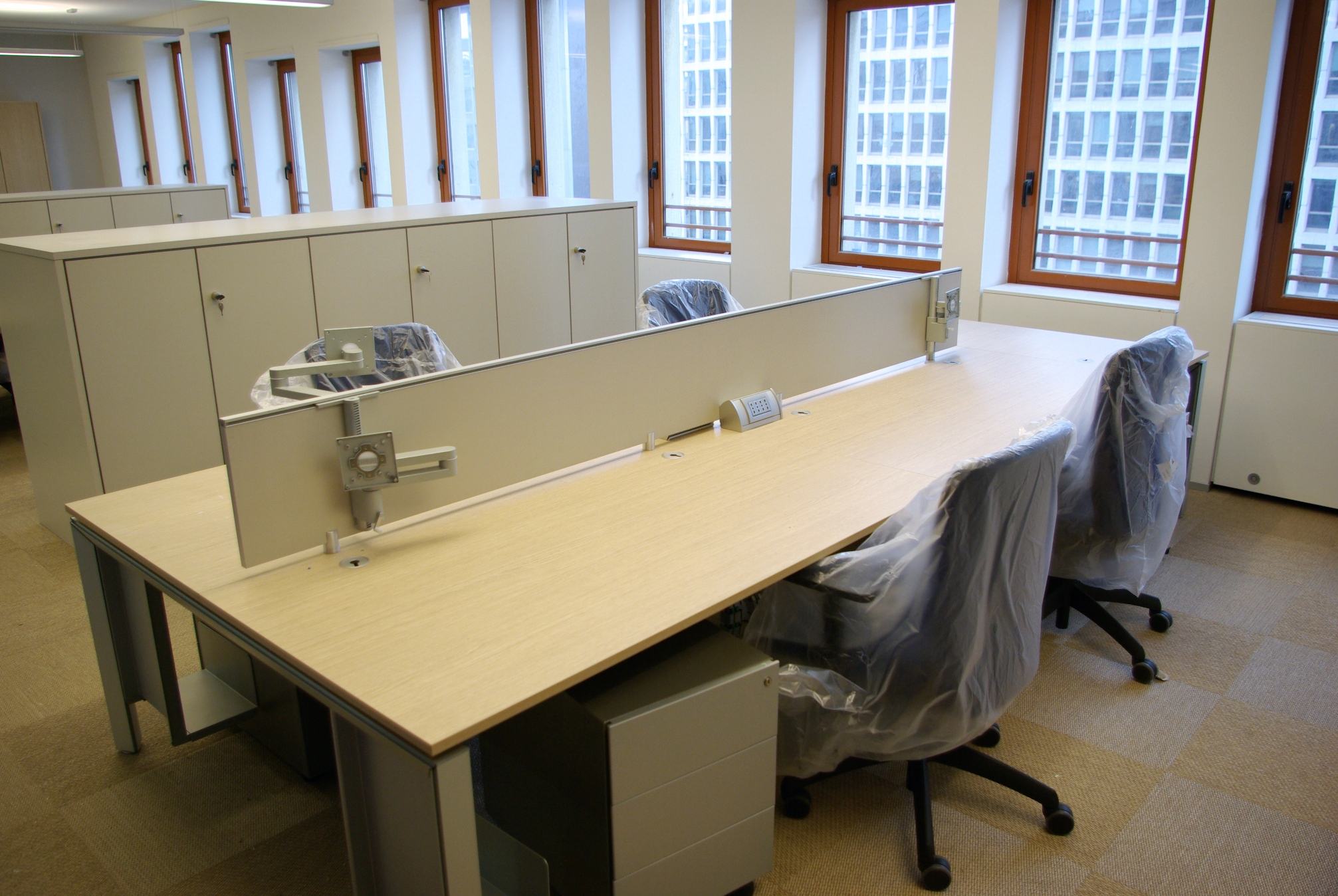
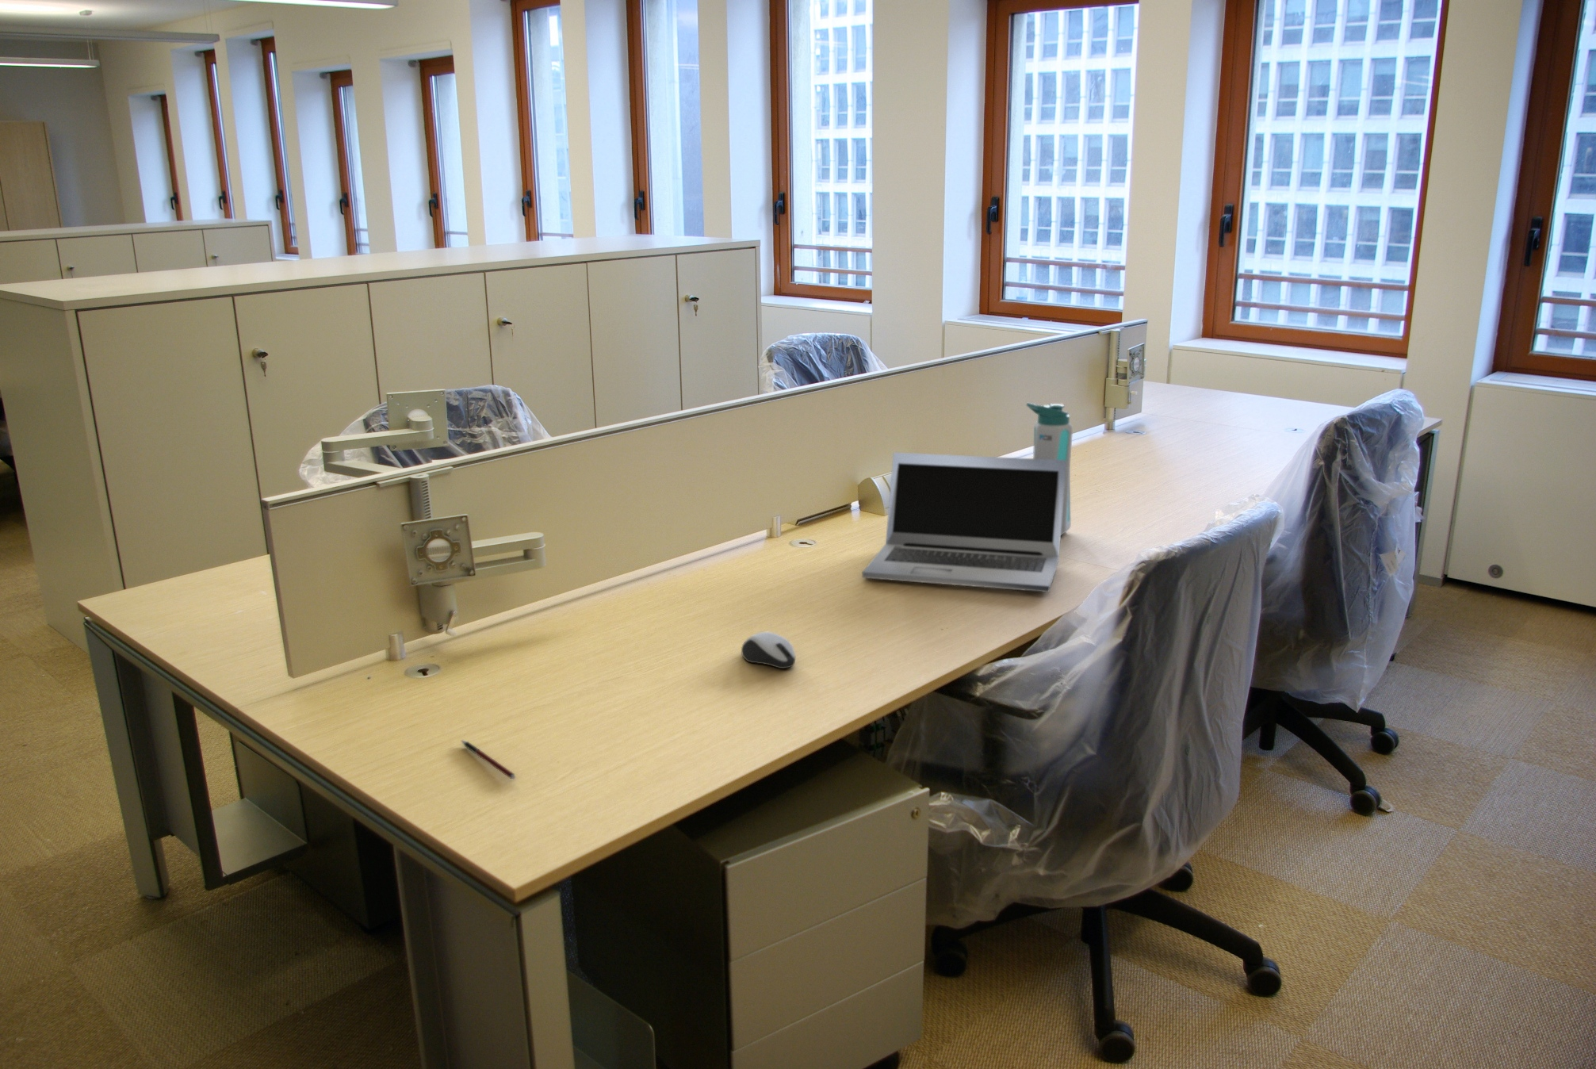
+ computer mouse [741,631,796,669]
+ laptop [861,451,1066,593]
+ water bottle [1026,402,1074,536]
+ pen [460,739,516,779]
